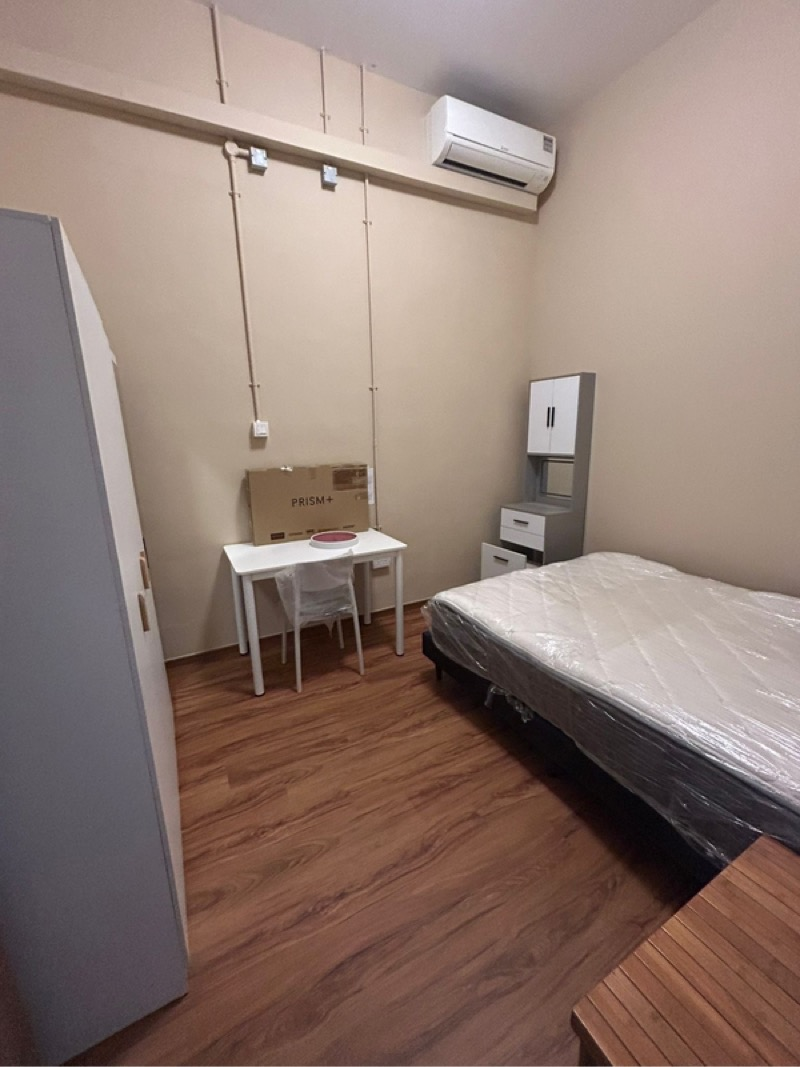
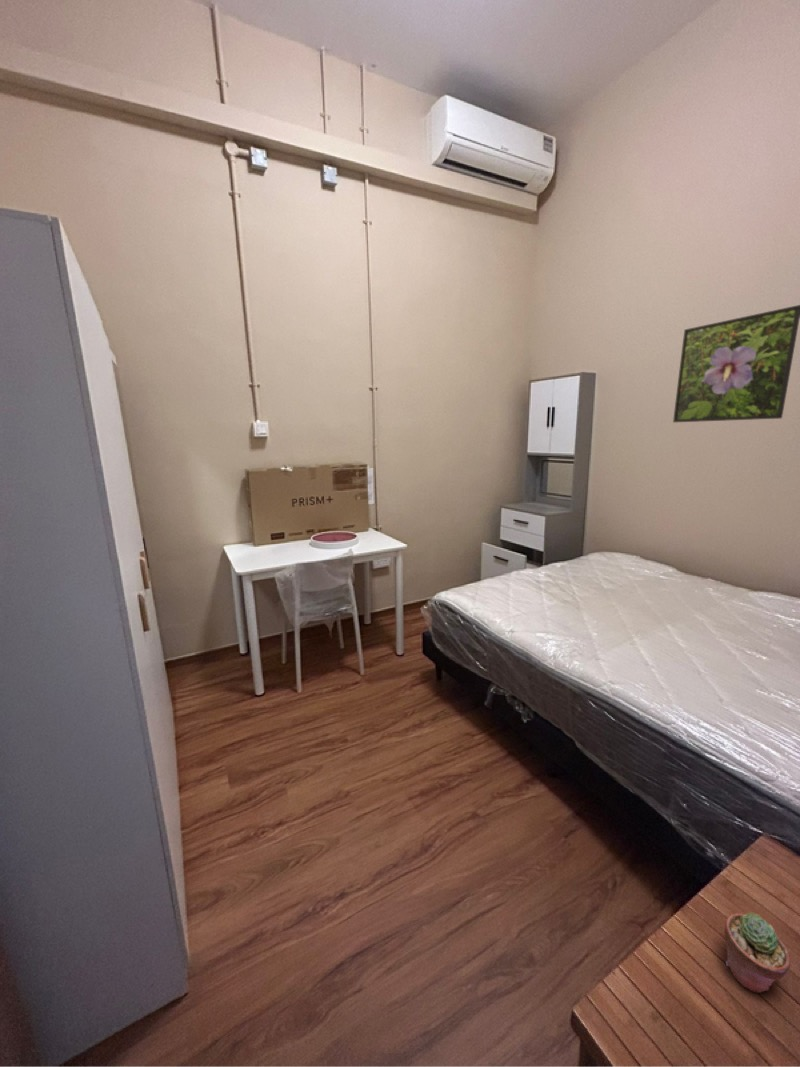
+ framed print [672,304,800,423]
+ potted succulent [723,912,791,994]
